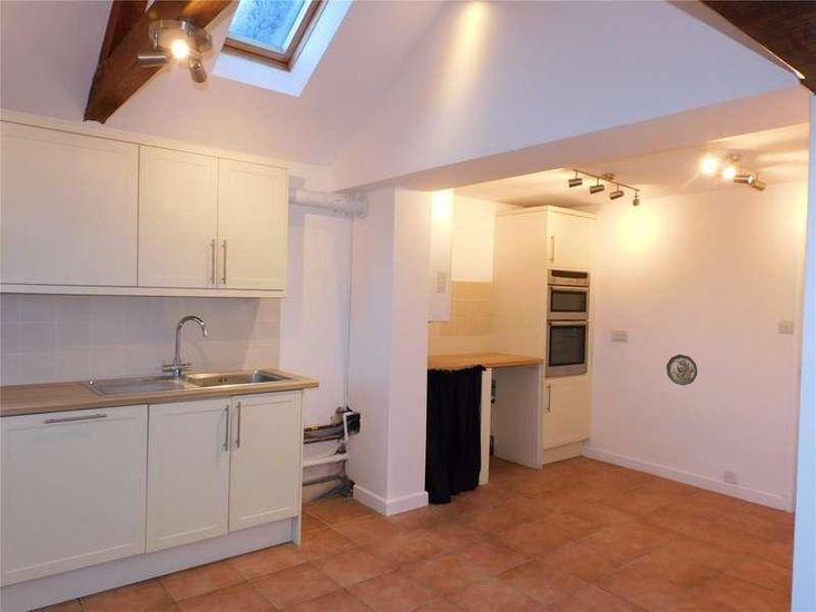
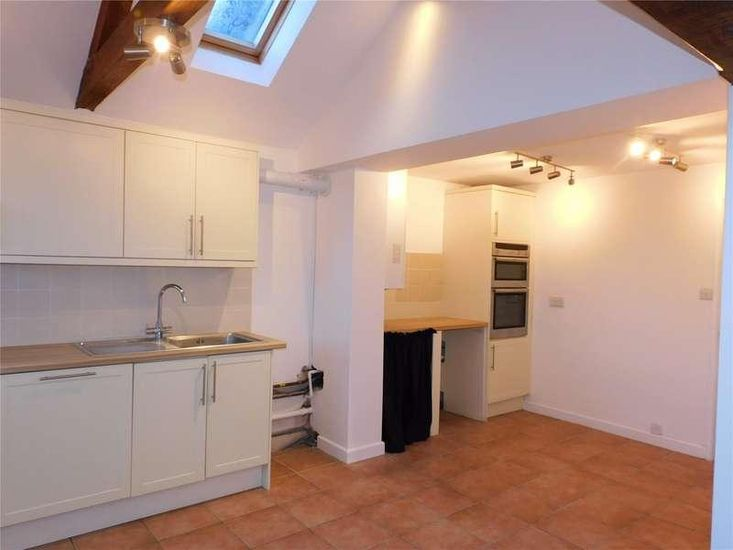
- decorative plate [666,354,698,386]
